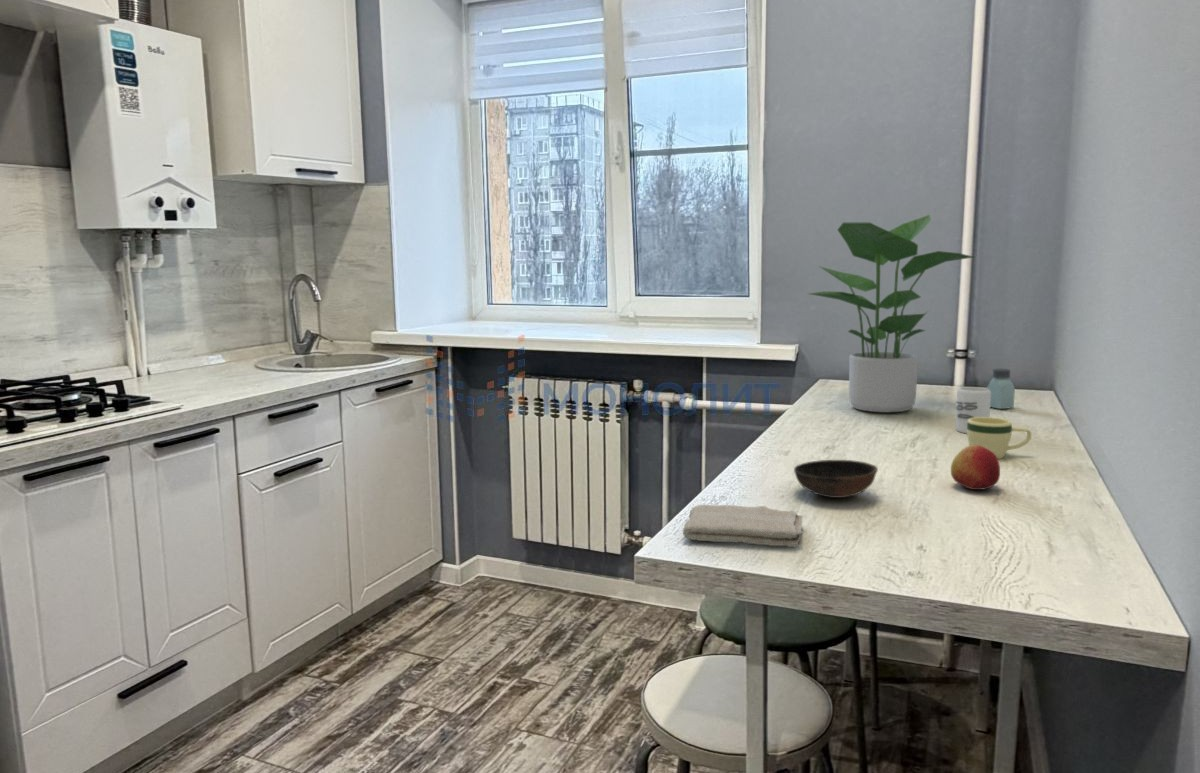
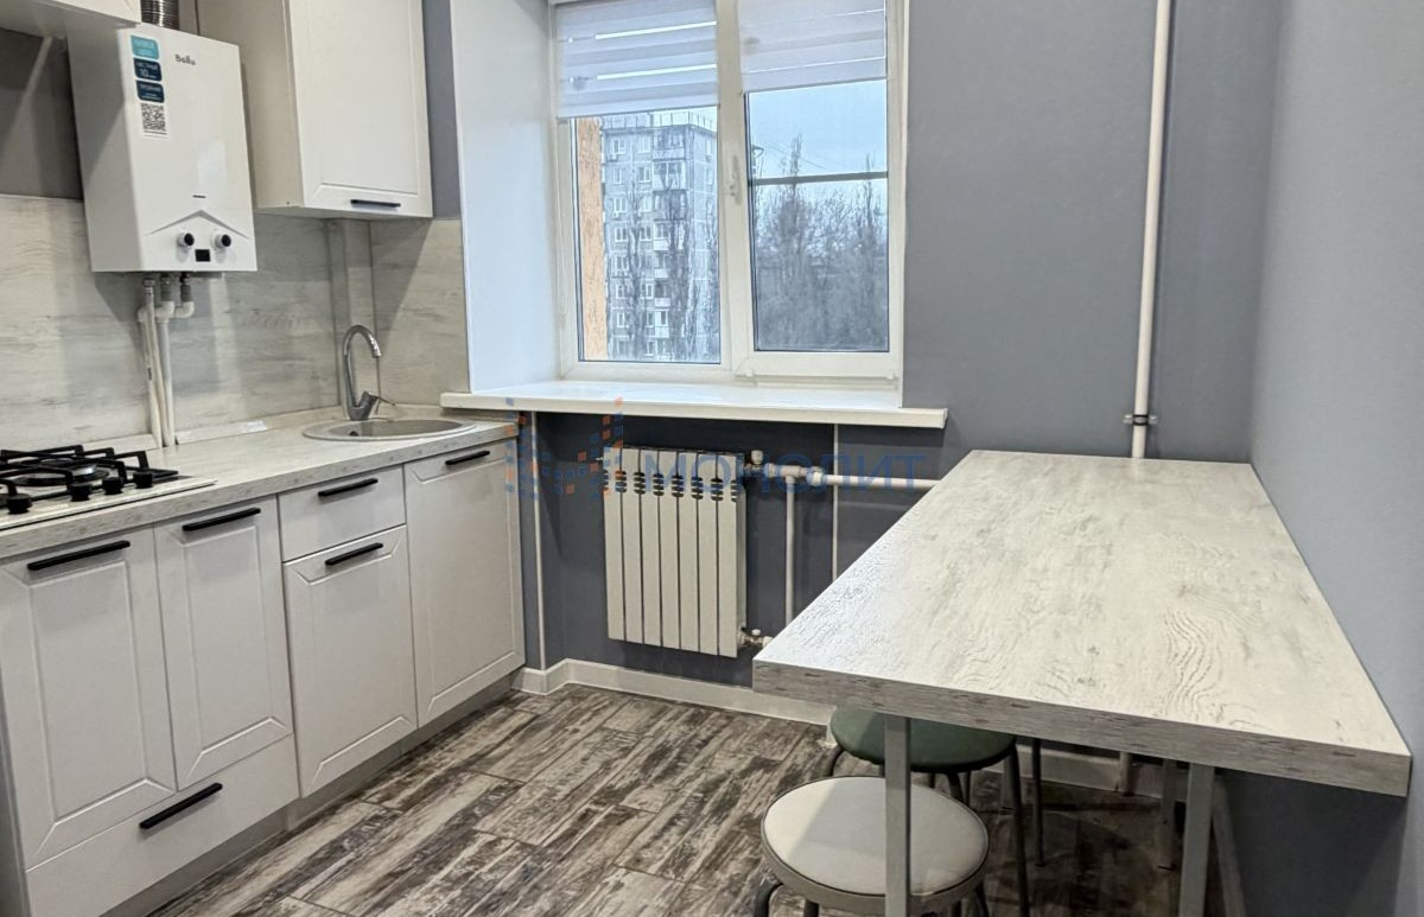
- cup [955,386,991,435]
- washcloth [682,503,804,548]
- bowl [793,459,879,499]
- mug [966,416,1032,460]
- saltshaker [986,367,1016,410]
- apple [950,445,1001,491]
- potted plant [807,214,975,413]
